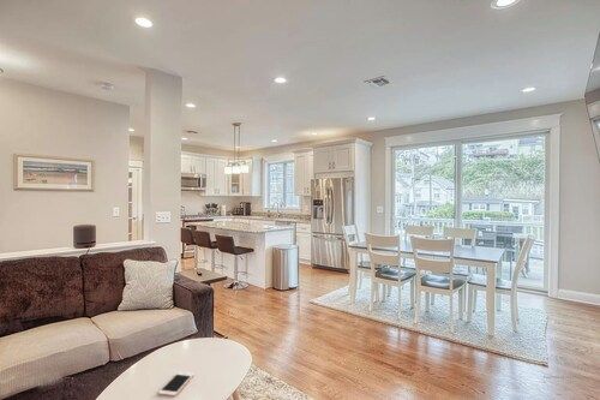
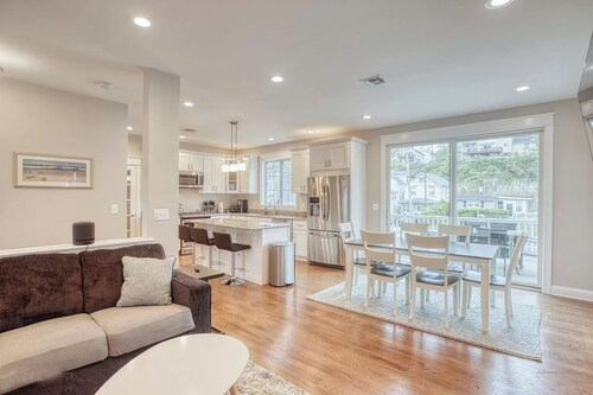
- cell phone [157,370,196,398]
